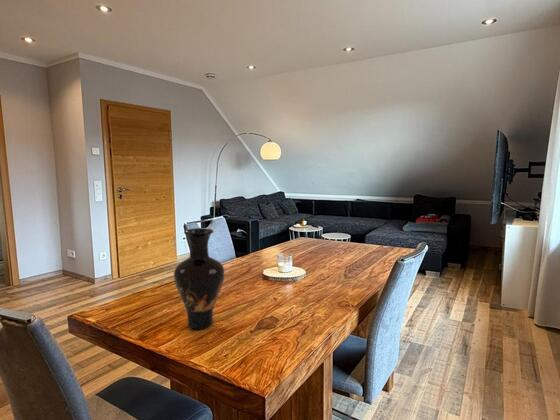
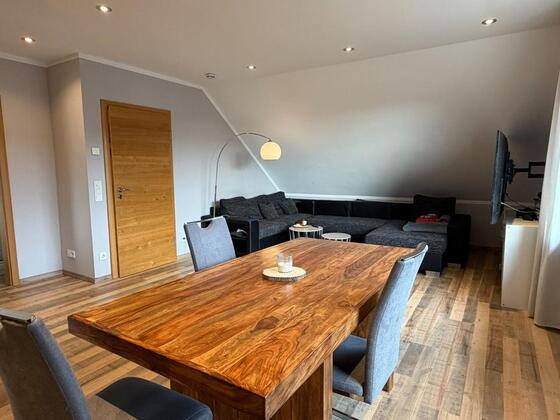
- vase [173,227,225,330]
